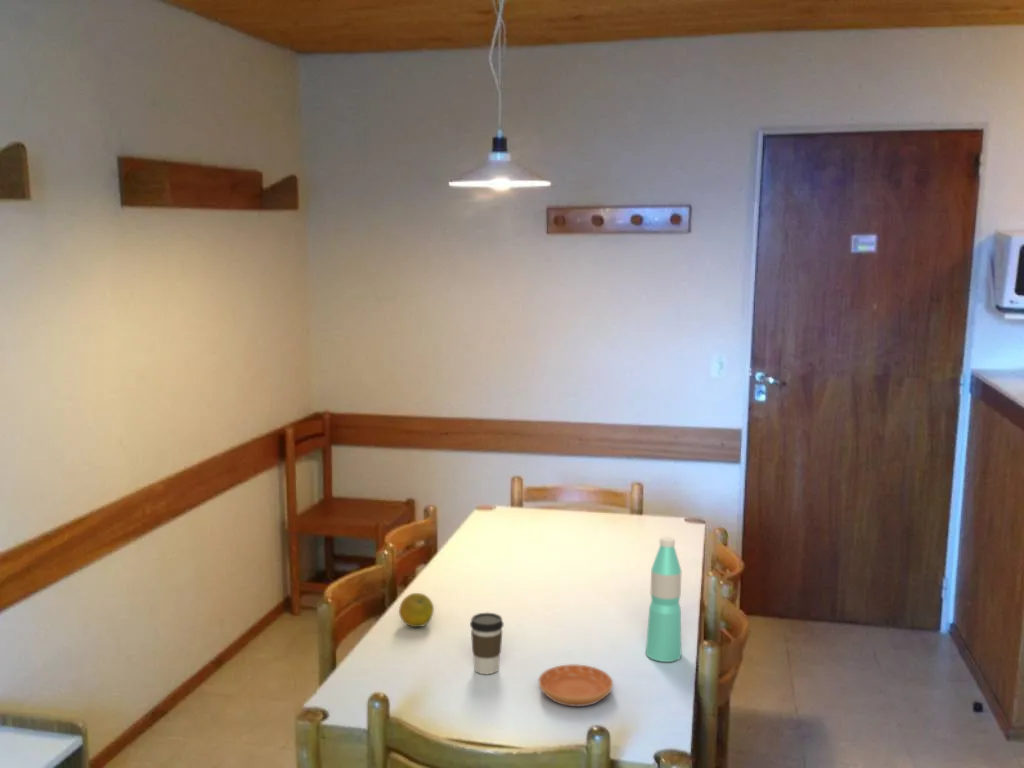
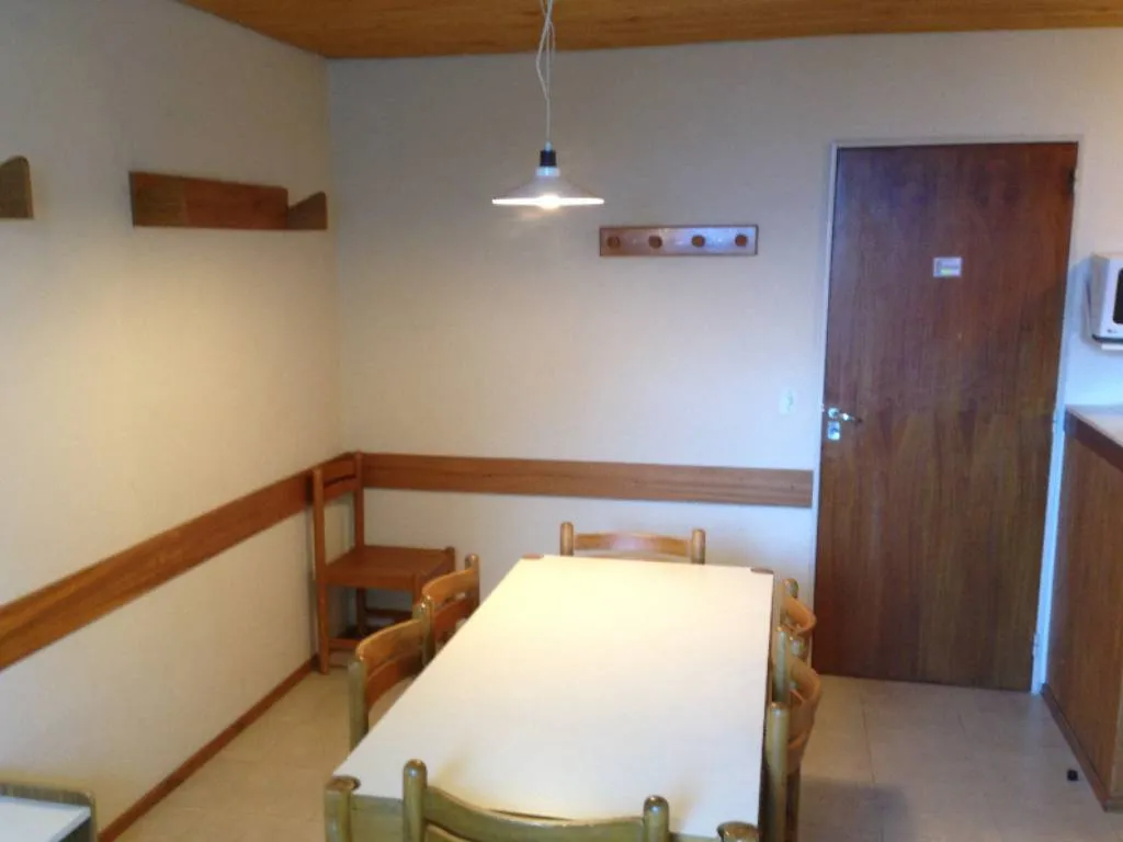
- water bottle [645,536,682,663]
- coffee cup [469,612,505,675]
- fruit [398,592,435,628]
- saucer [538,663,614,708]
